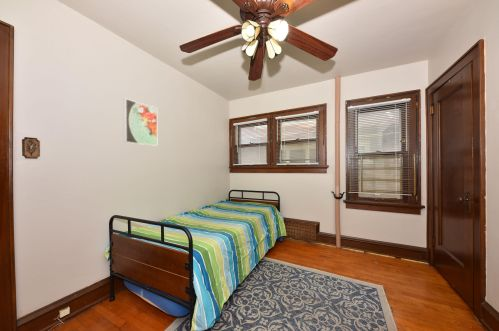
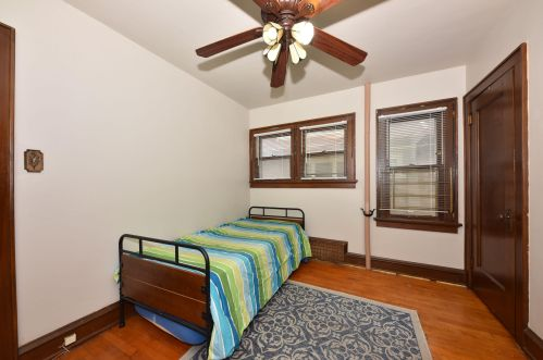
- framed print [123,98,158,147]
